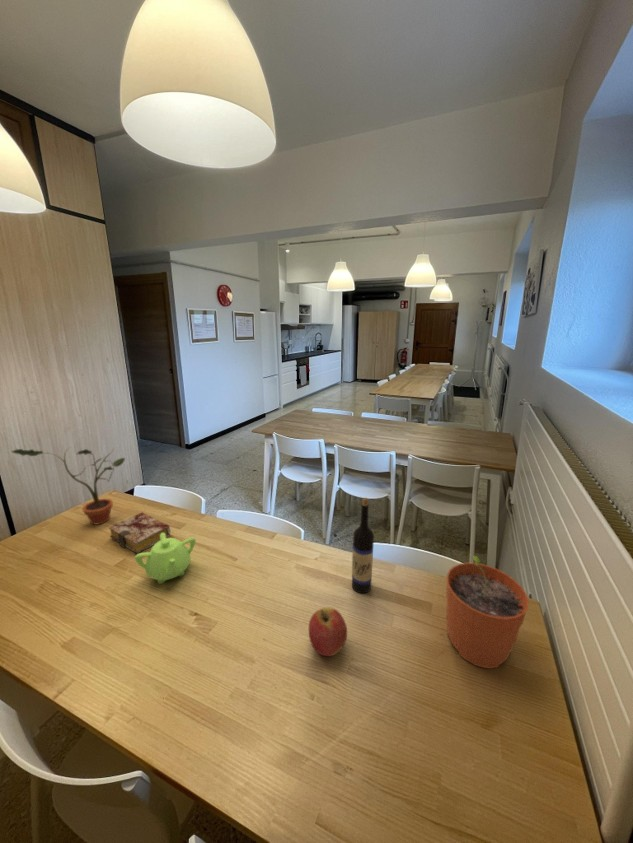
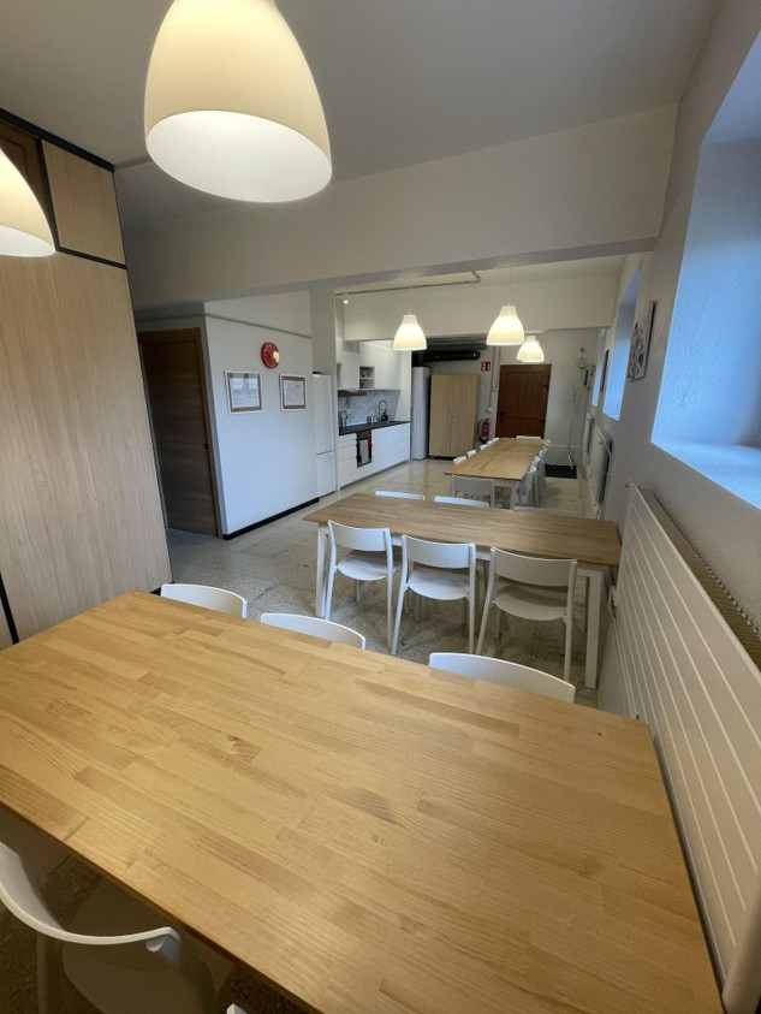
- teapot [134,533,197,585]
- wine bottle [351,497,375,594]
- apple [308,606,348,657]
- plant pot [445,555,530,669]
- potted plant [10,446,126,525]
- book [108,512,171,554]
